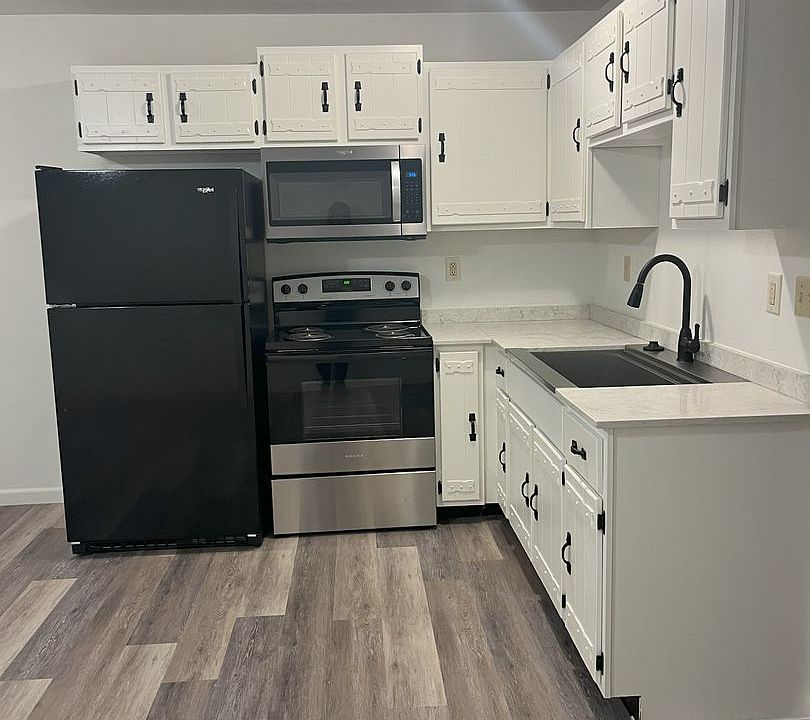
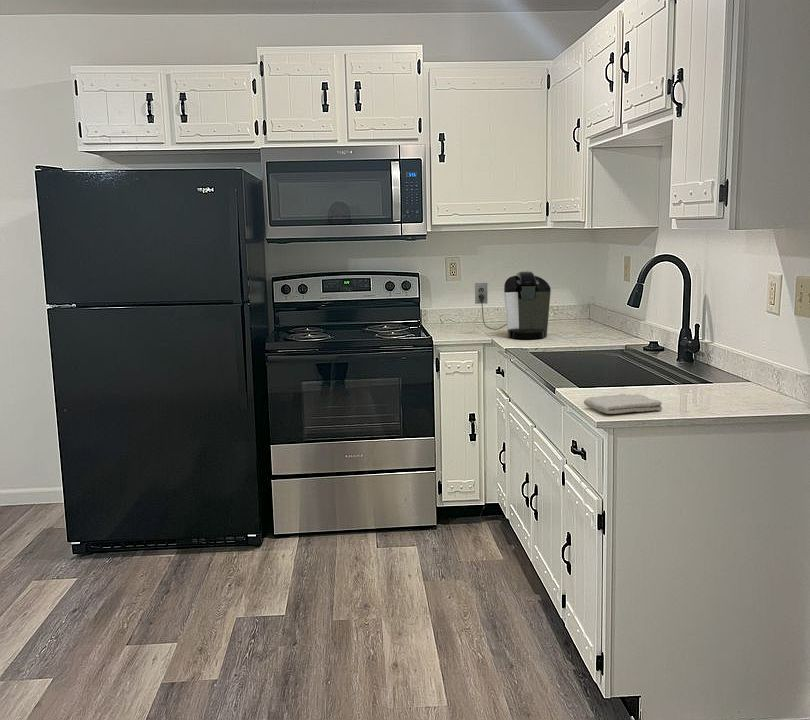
+ washcloth [583,393,663,415]
+ coffee maker [474,270,552,340]
